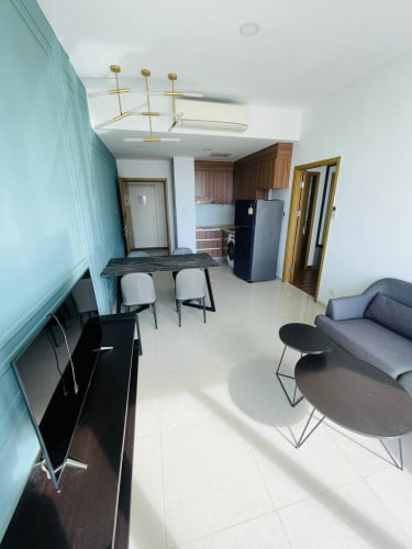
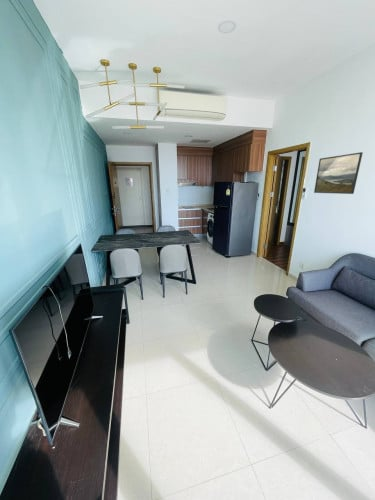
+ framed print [313,151,364,195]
